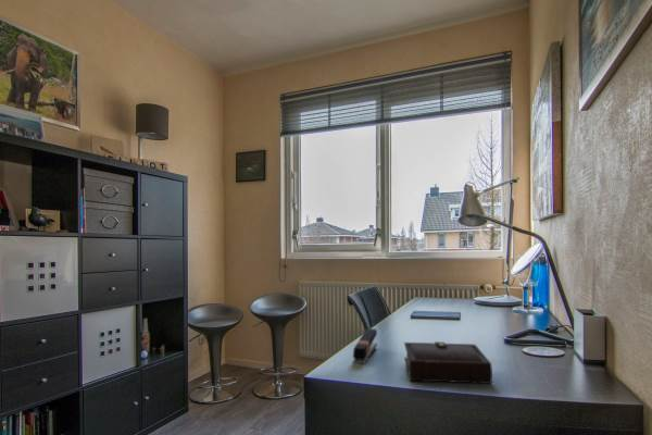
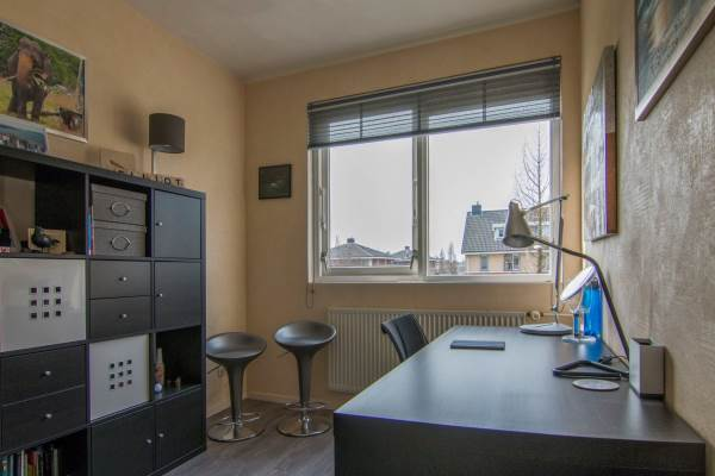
- book [403,340,493,385]
- stapler [352,327,378,364]
